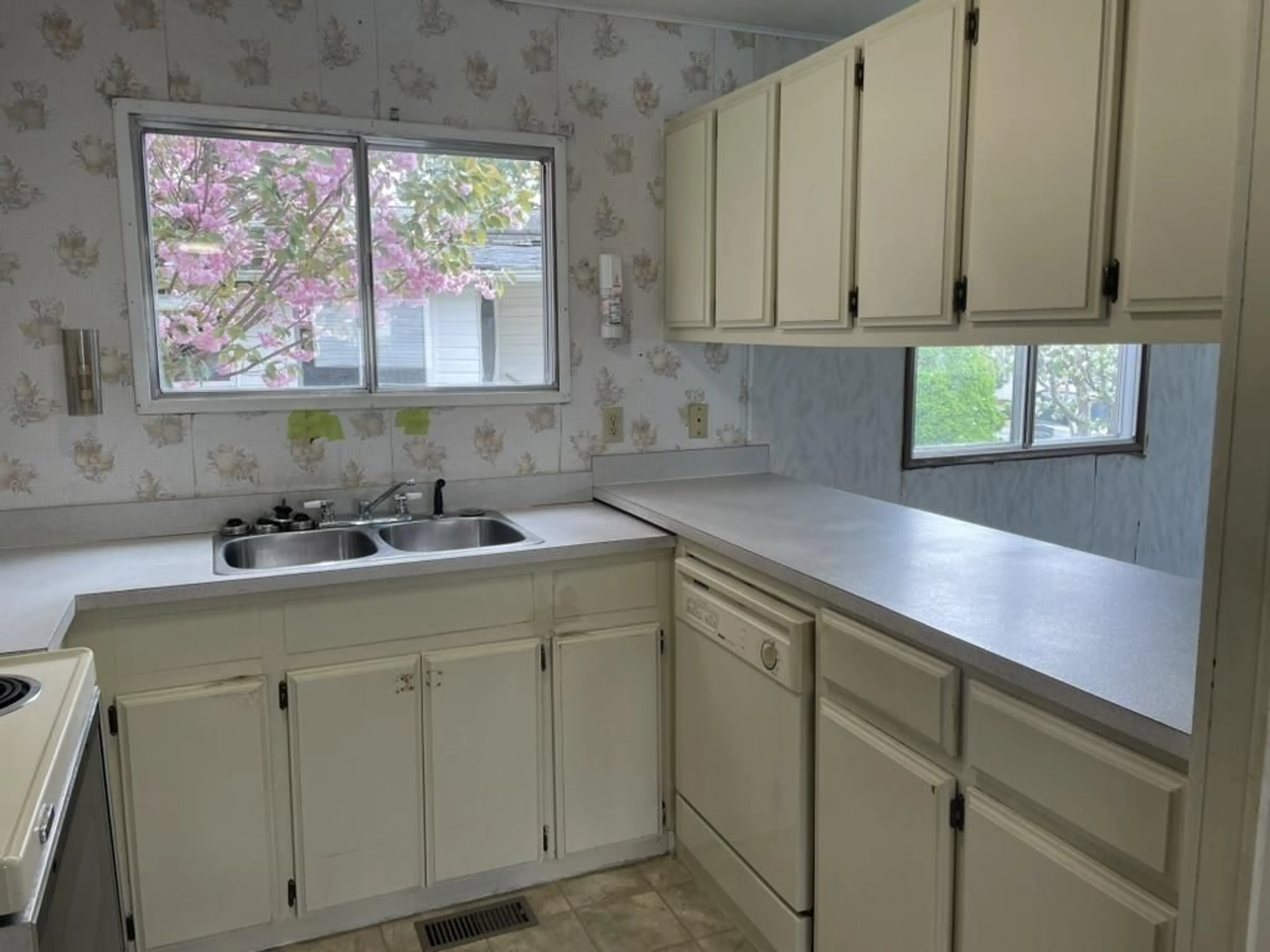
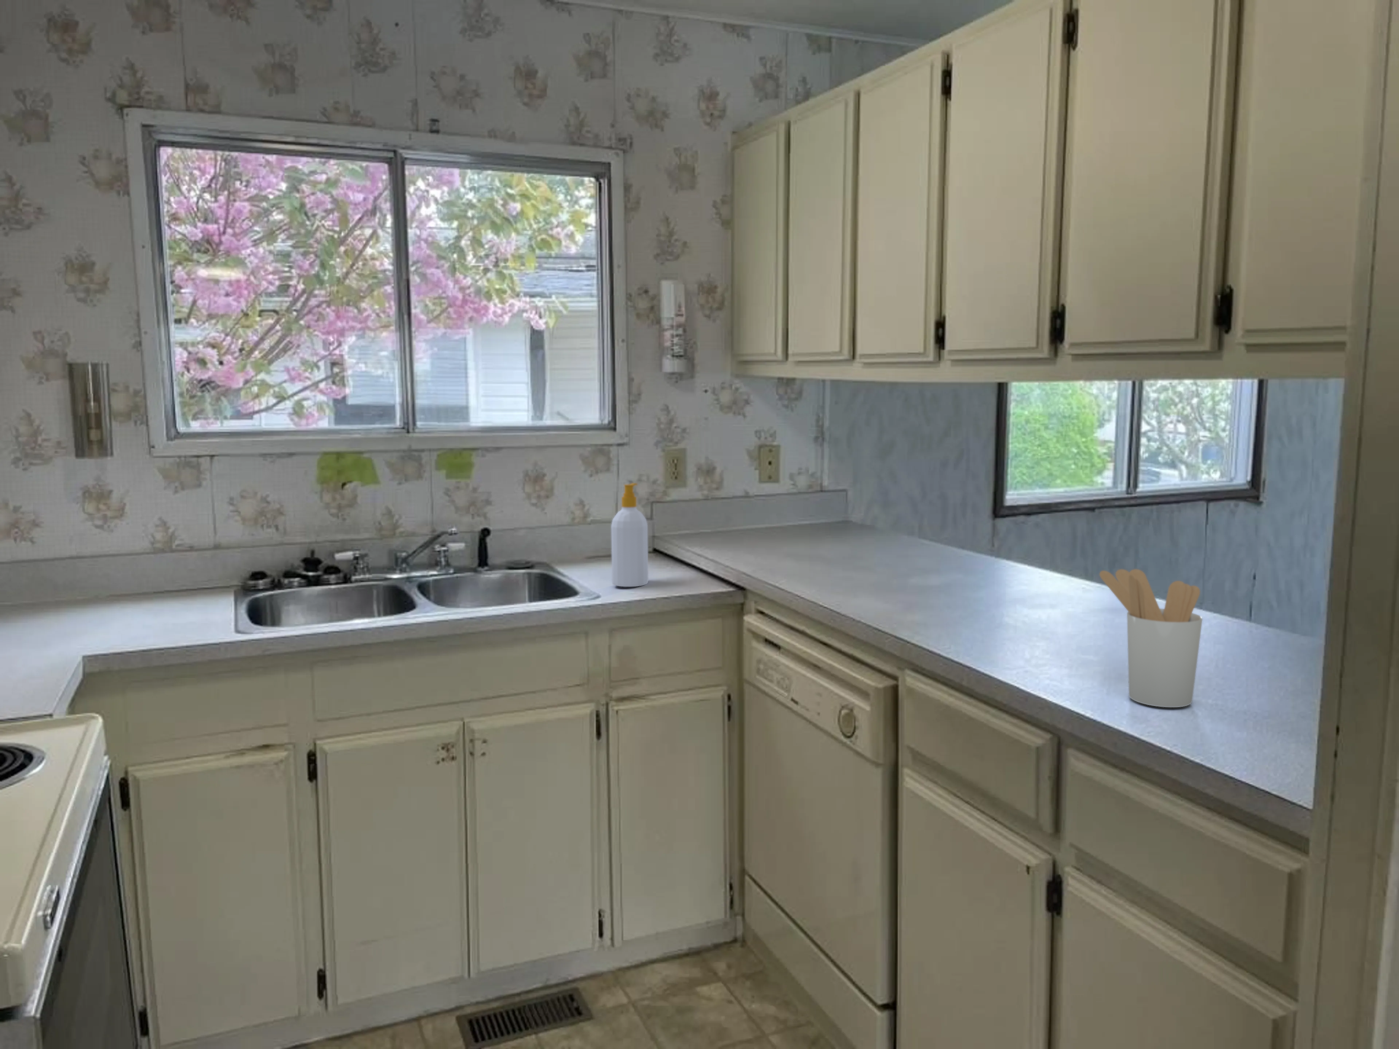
+ soap bottle [610,483,649,587]
+ utensil holder [1099,569,1203,707]
